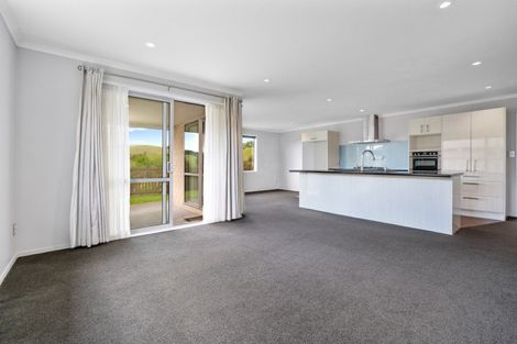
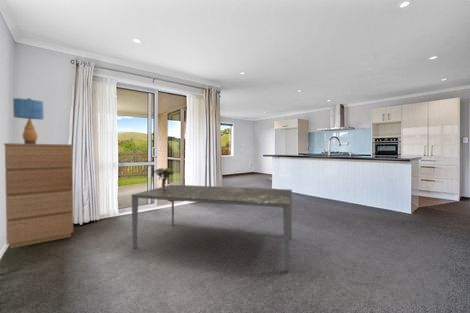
+ dining table [130,184,293,272]
+ table lamp [12,97,45,144]
+ dresser [3,142,74,249]
+ bouquet [152,166,175,189]
